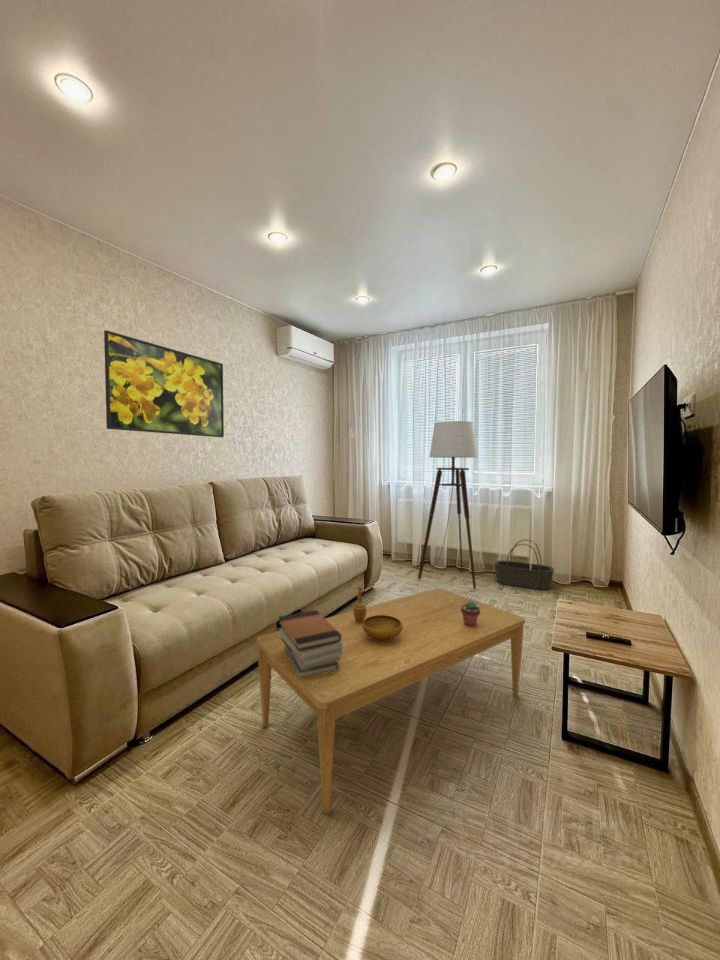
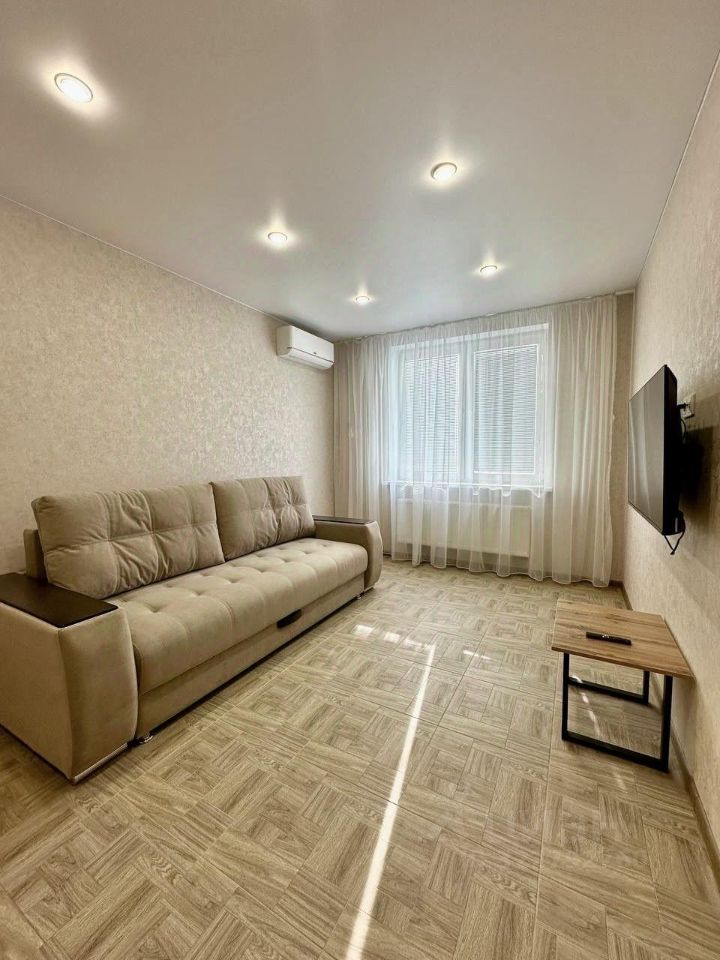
- potted succulent [461,600,480,627]
- floor lamp [414,420,479,590]
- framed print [103,329,225,438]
- decorative bowl [352,585,403,642]
- book stack [277,609,343,679]
- basket [493,539,555,591]
- coffee table [256,587,526,814]
